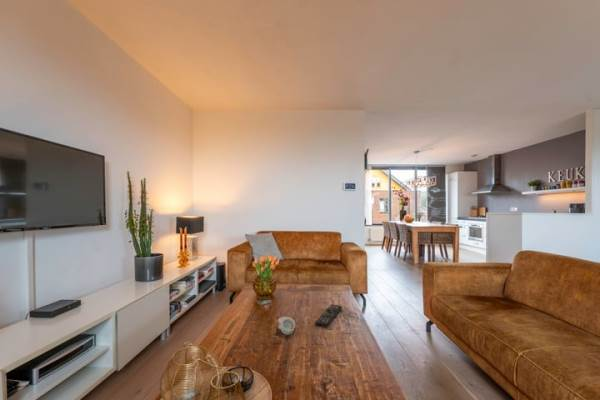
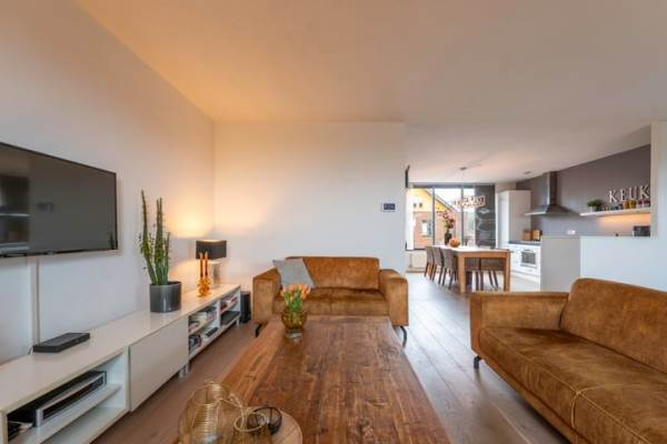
- remote control [314,303,343,328]
- napkin ring [277,316,296,336]
